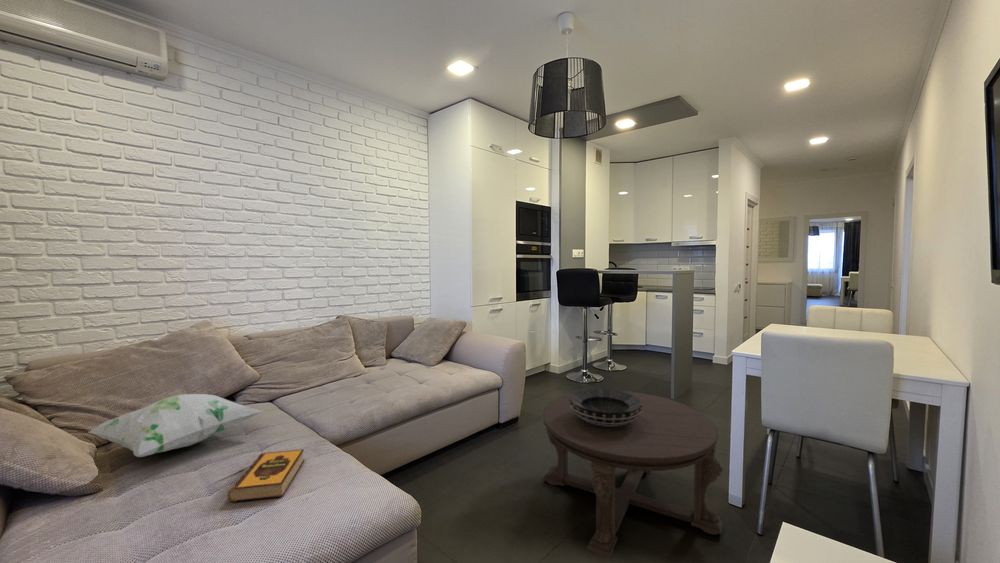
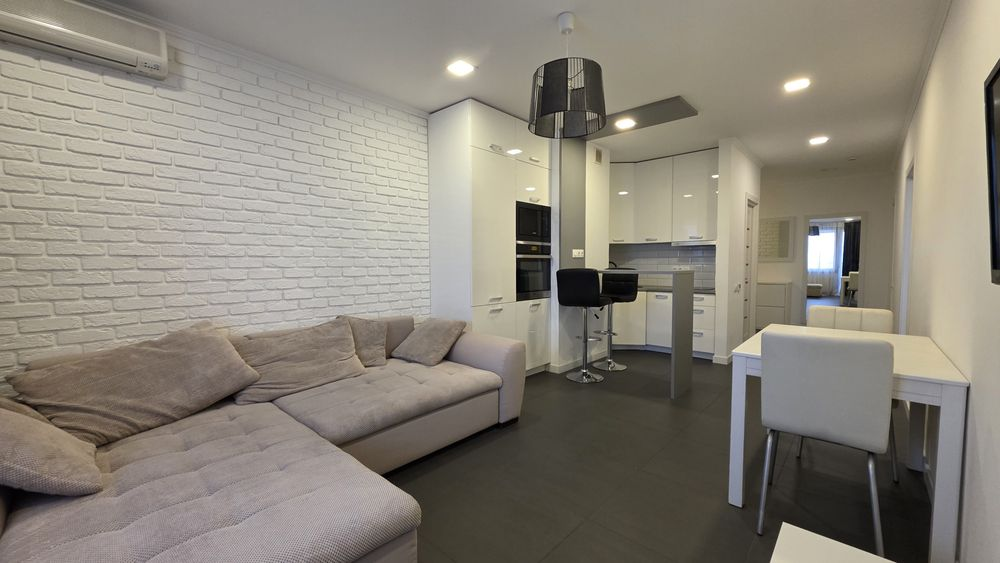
- coffee table [542,390,724,559]
- hardback book [227,448,306,503]
- decorative pillow [87,393,264,458]
- decorative bowl [569,388,643,426]
